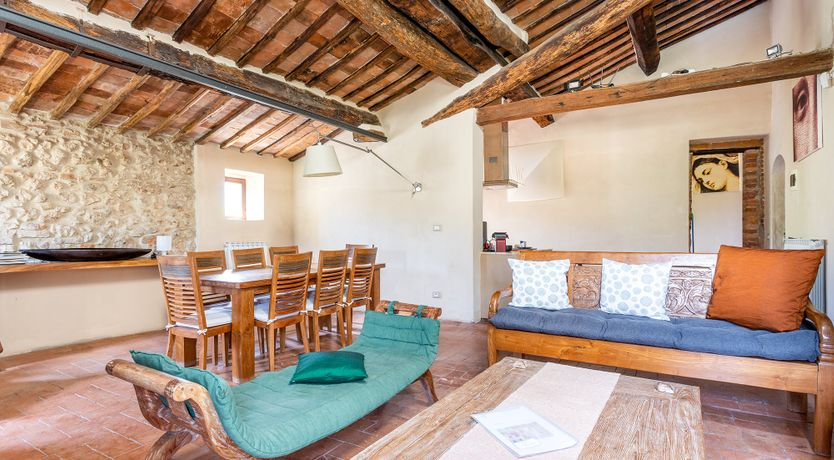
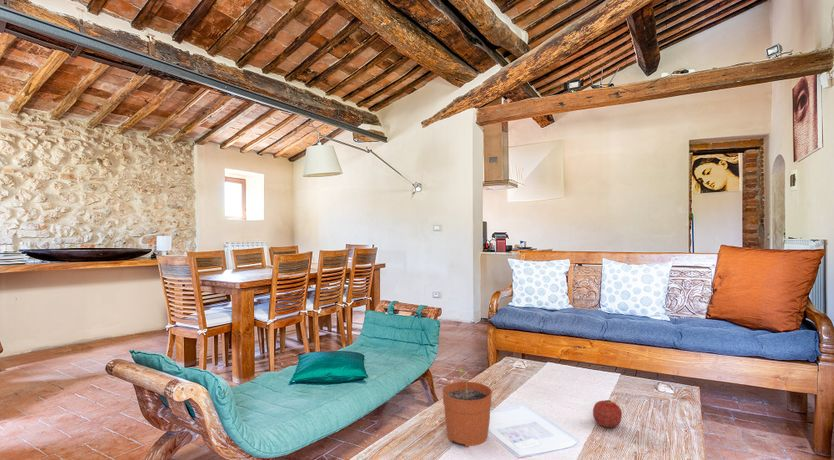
+ fruit [592,399,623,429]
+ plant pot [441,368,493,448]
